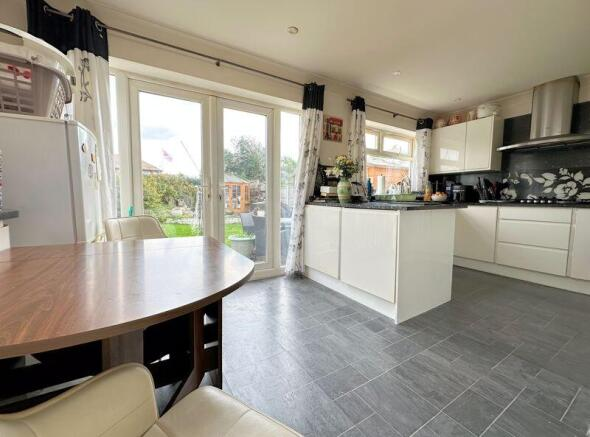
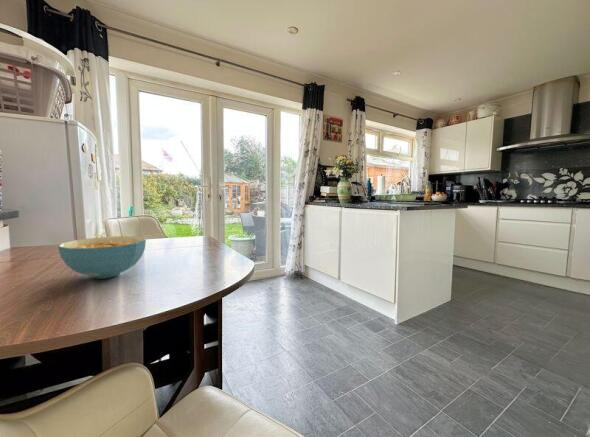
+ cereal bowl [57,235,147,279]
